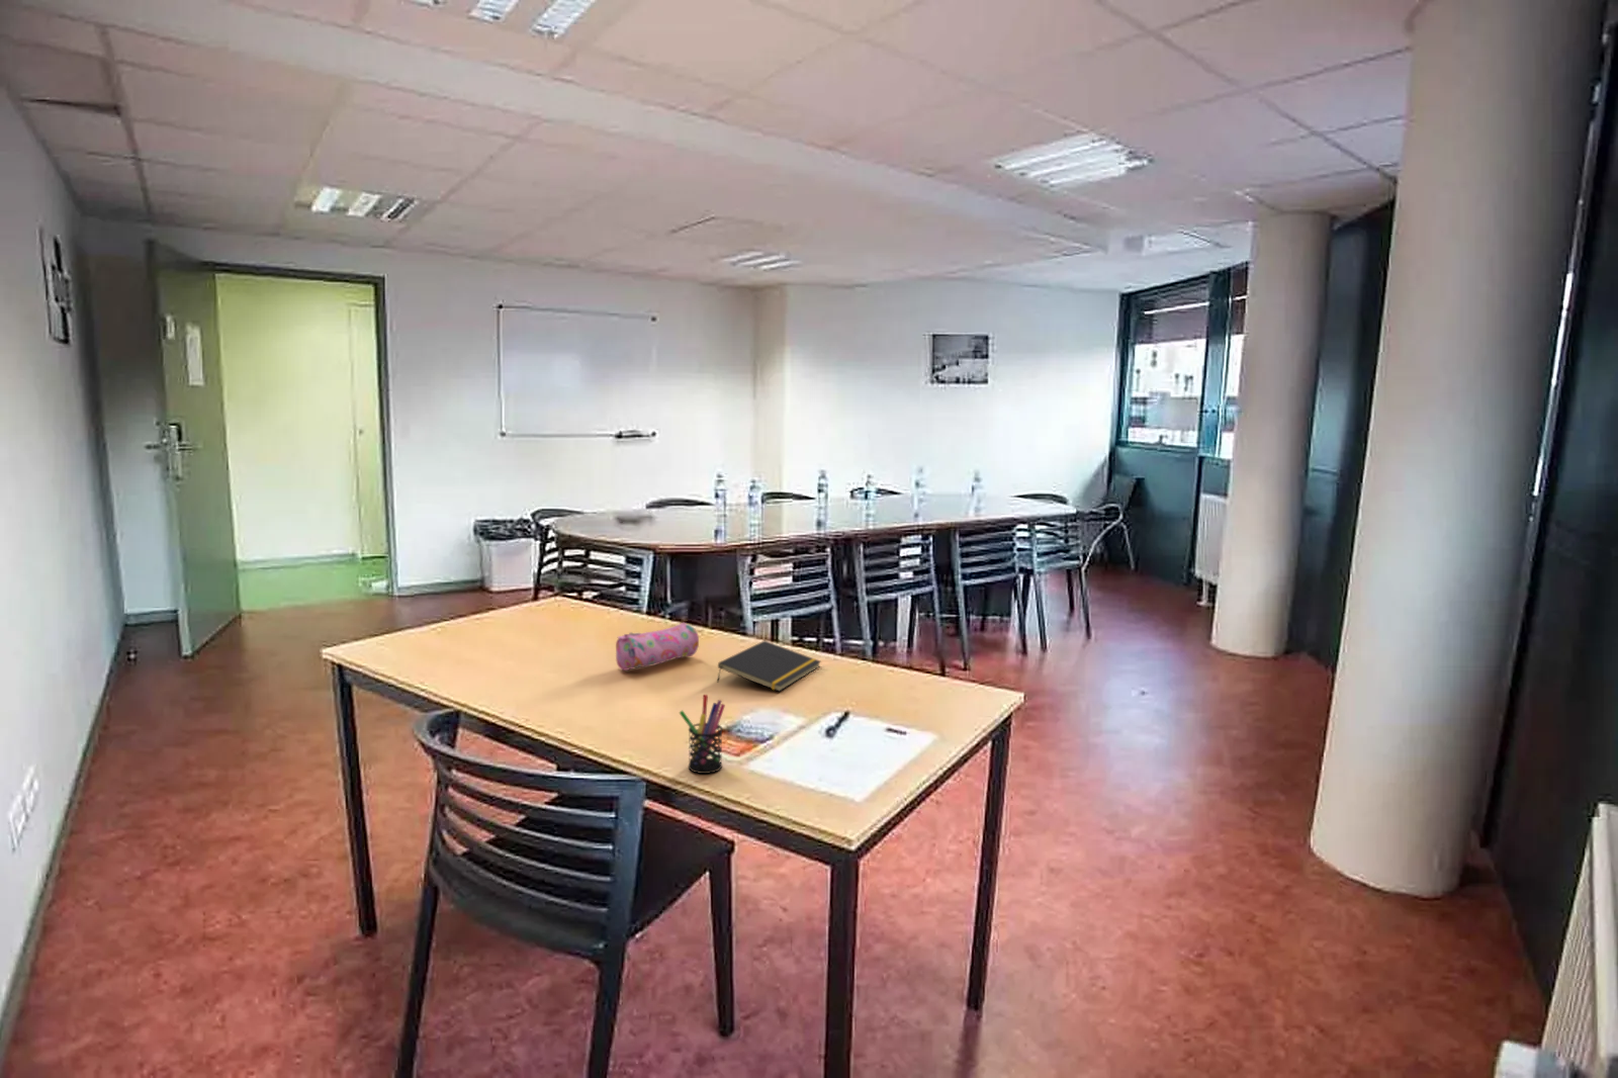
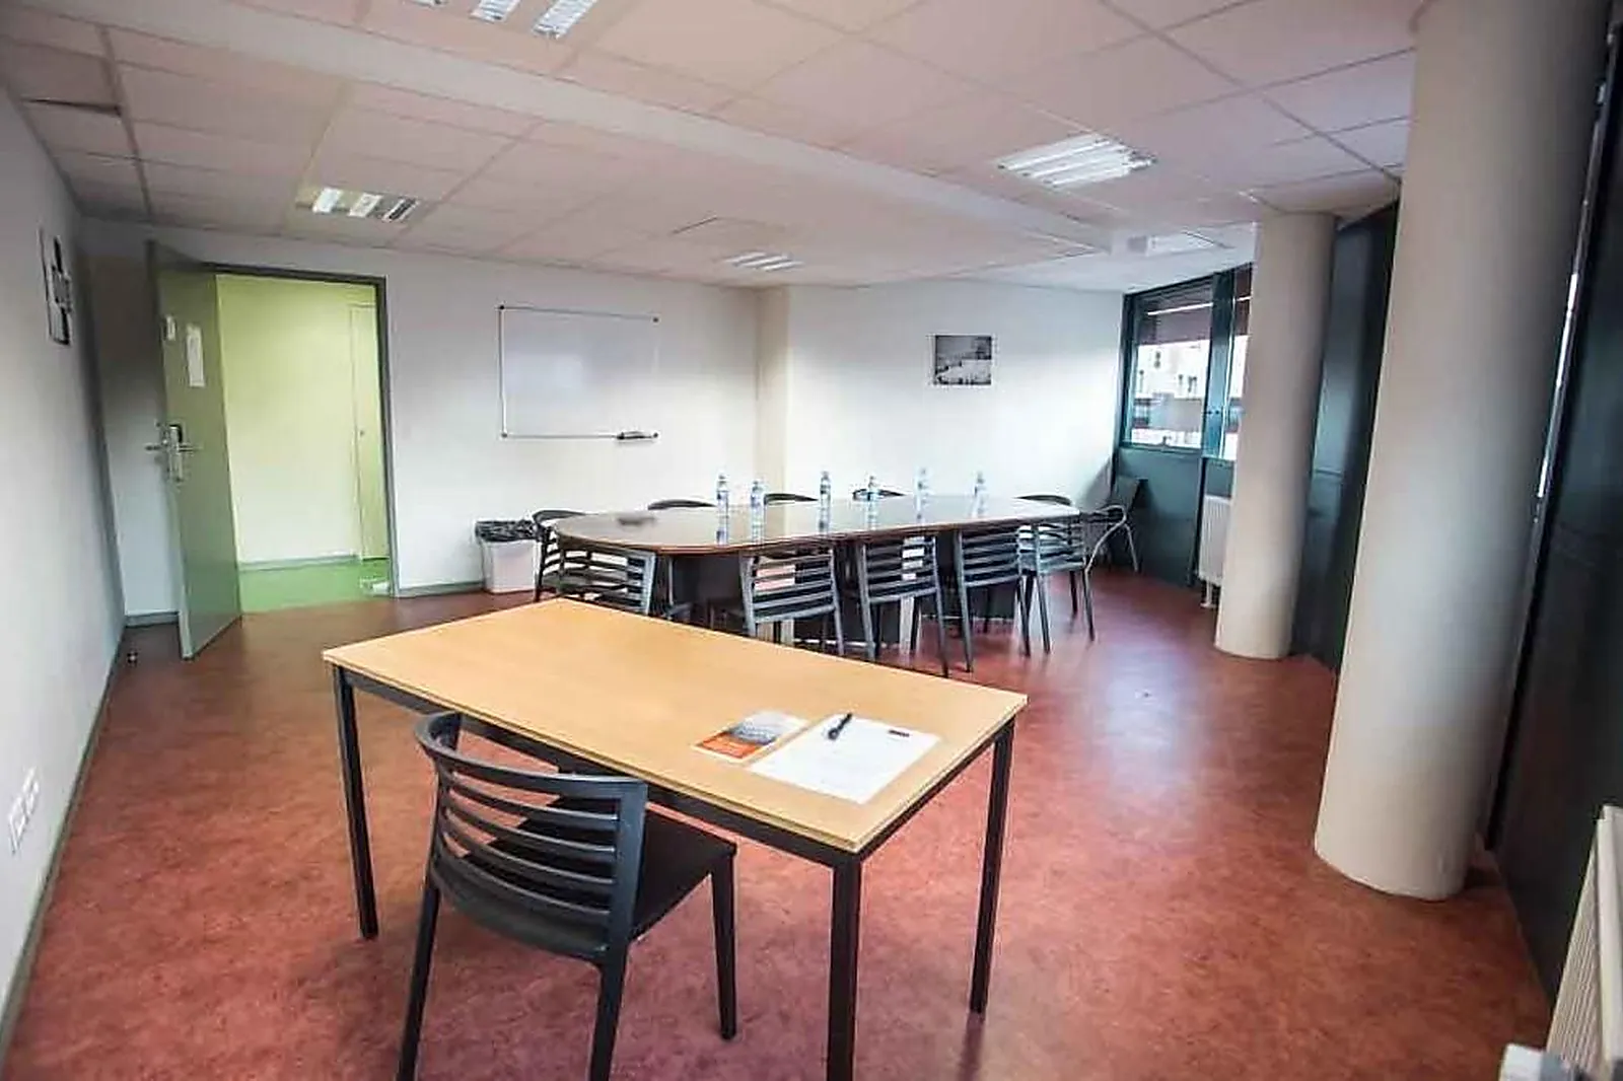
- pen holder [678,694,727,775]
- notepad [716,640,822,693]
- pencil case [615,622,700,671]
